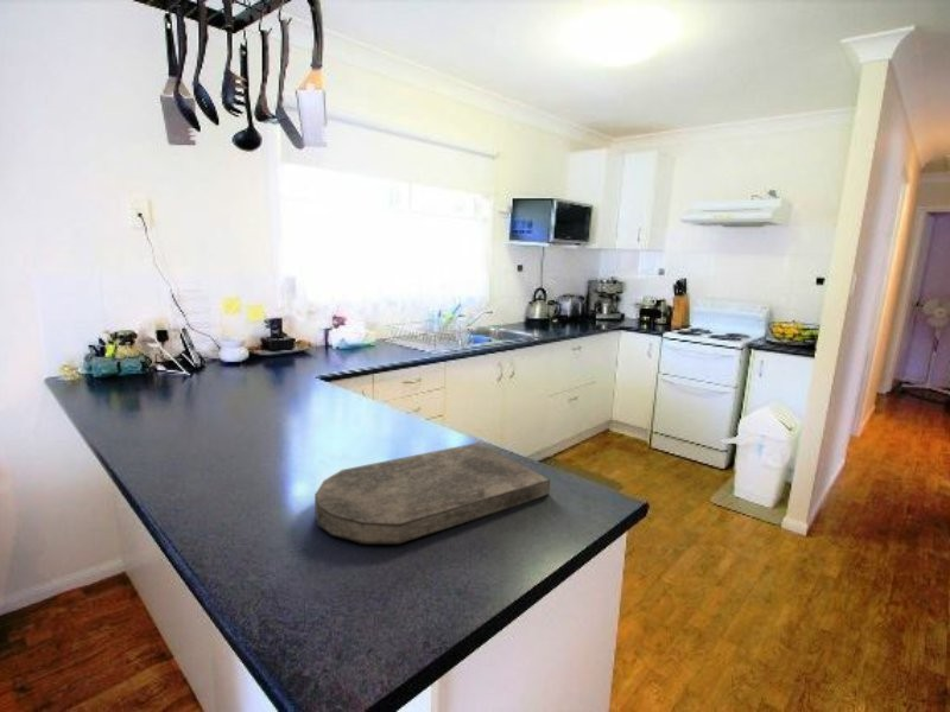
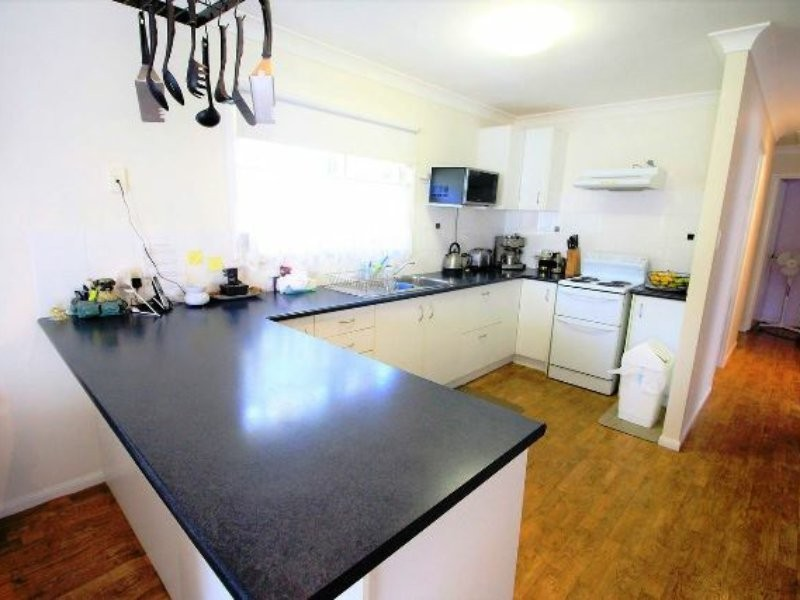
- cutting board [314,441,551,545]
